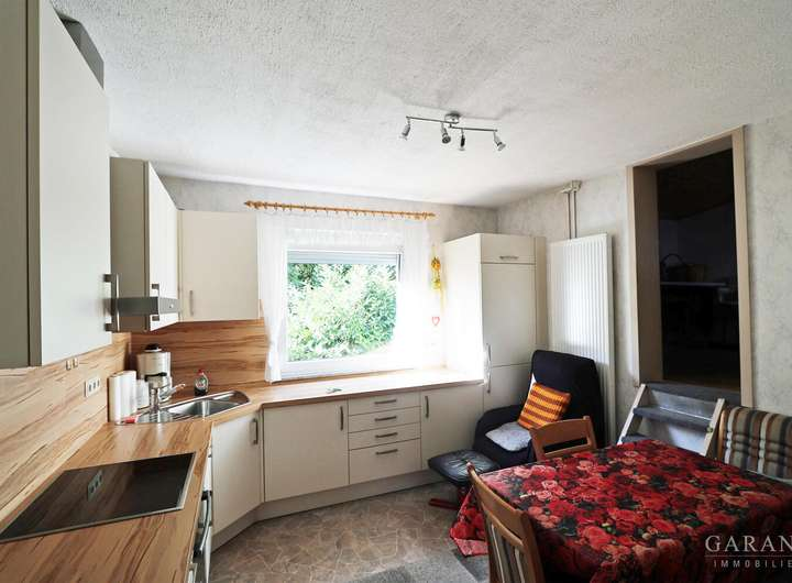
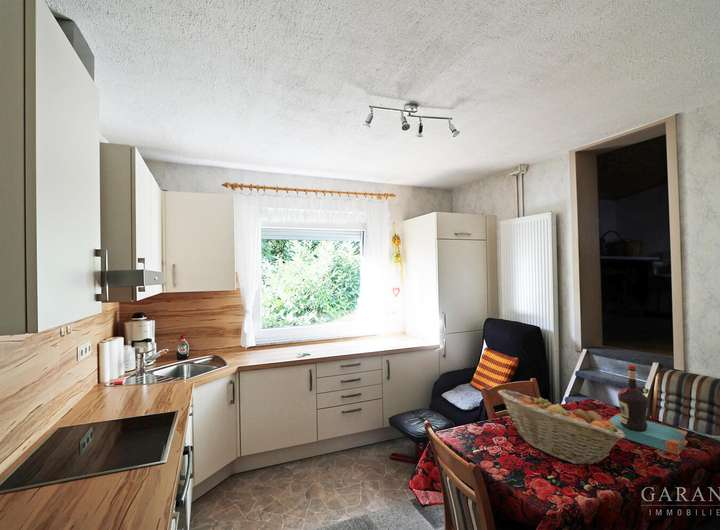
+ fruit basket [497,388,625,466]
+ bottle [607,364,689,456]
